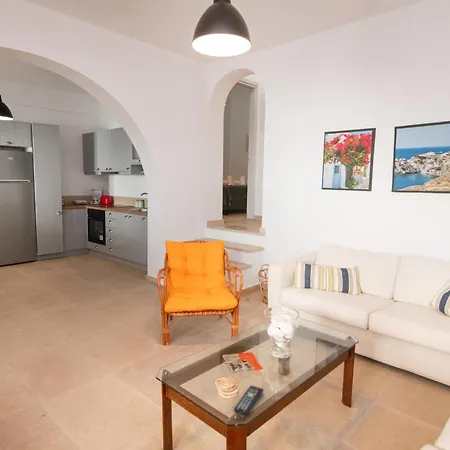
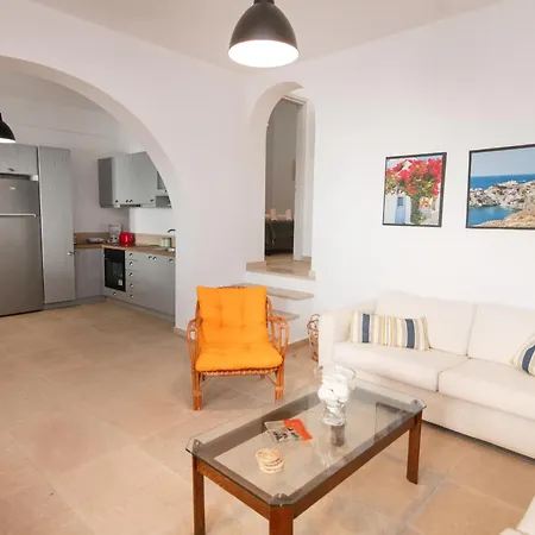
- remote control [233,385,264,416]
